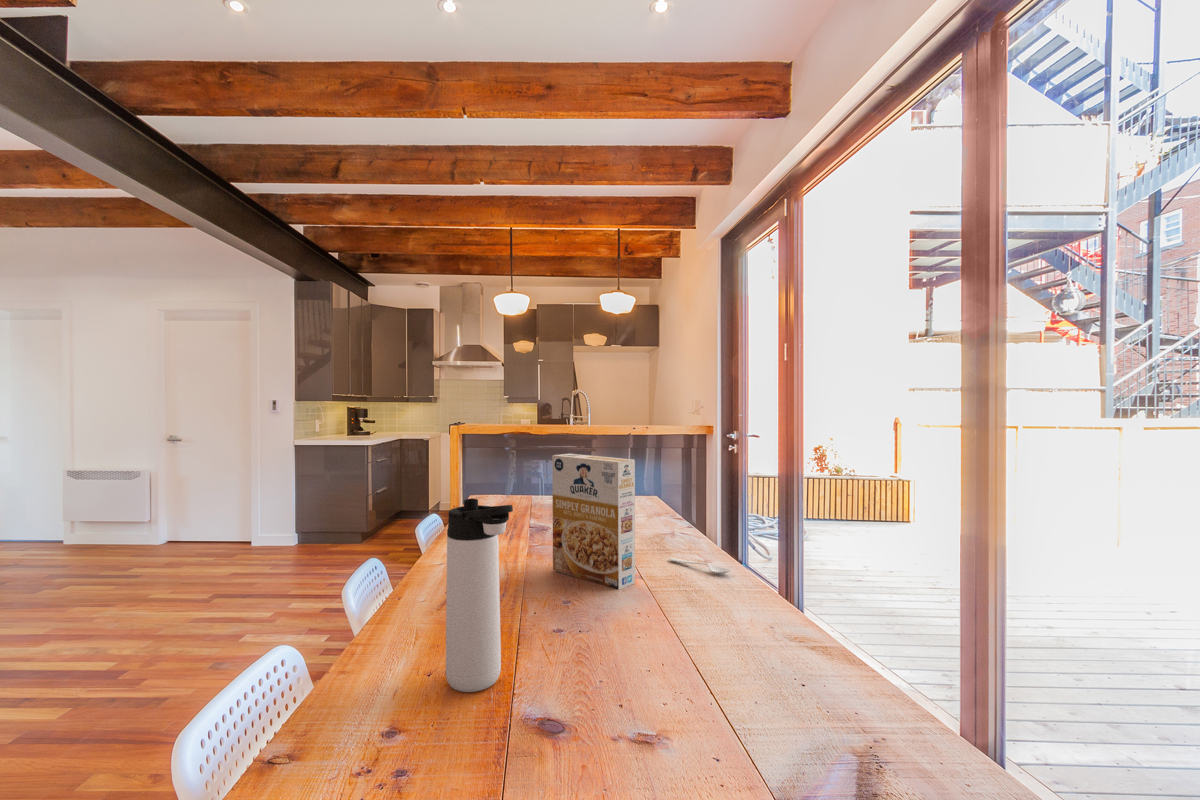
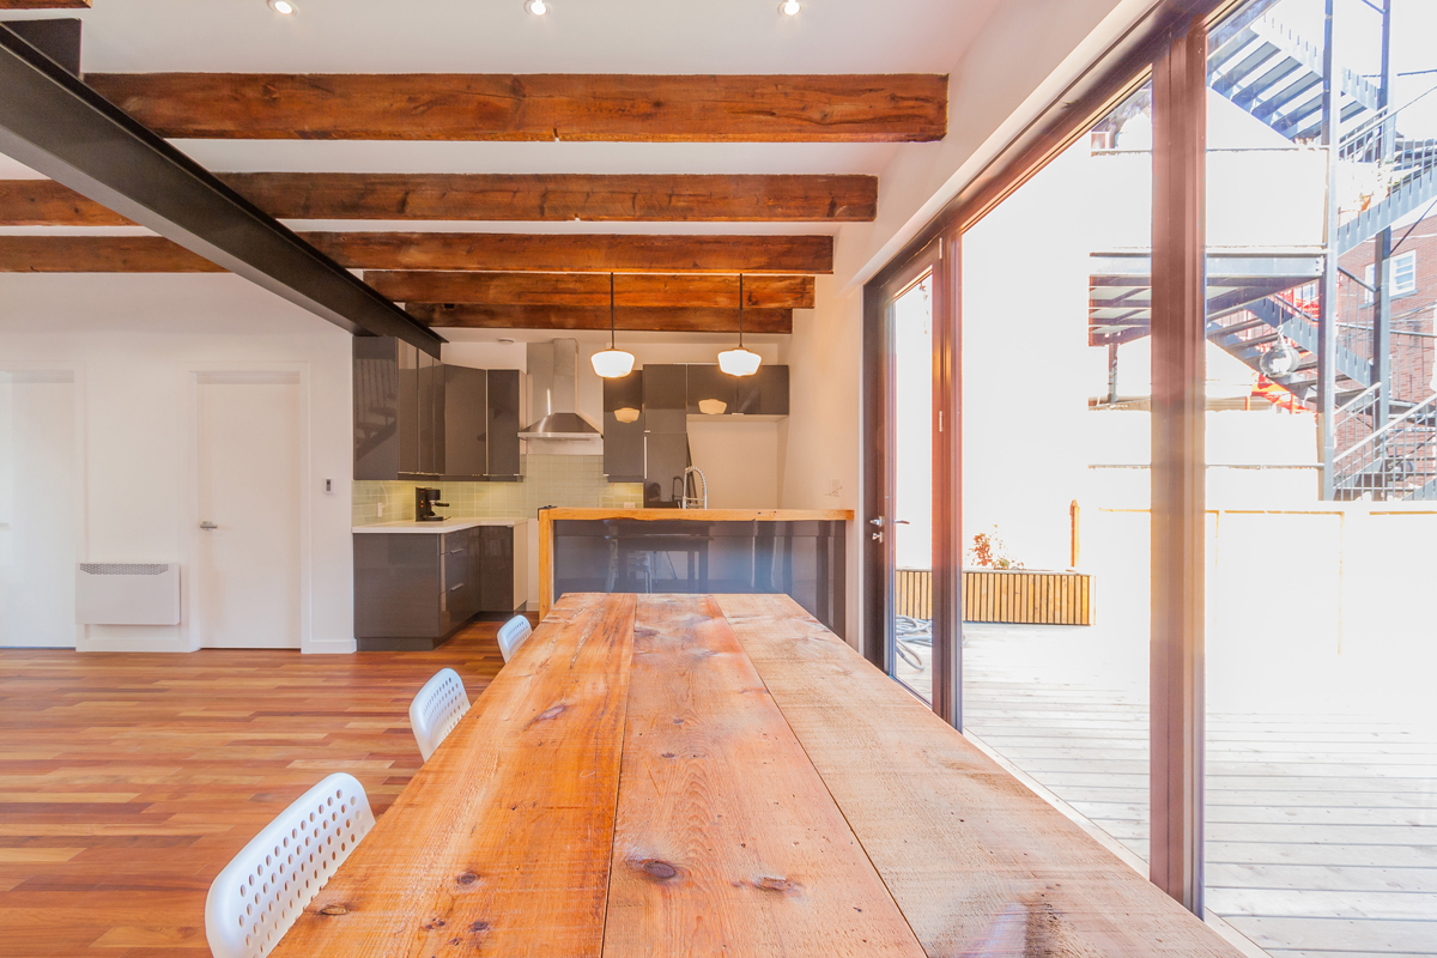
- spoon [668,557,732,575]
- cereal box [551,453,636,591]
- thermos bottle [445,498,514,693]
